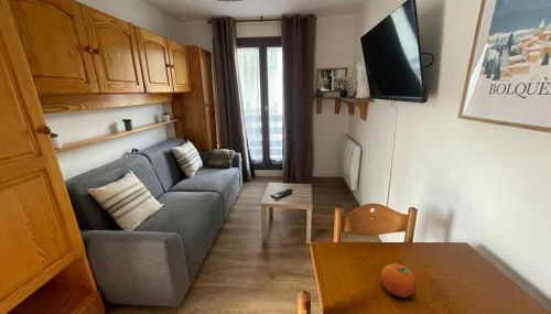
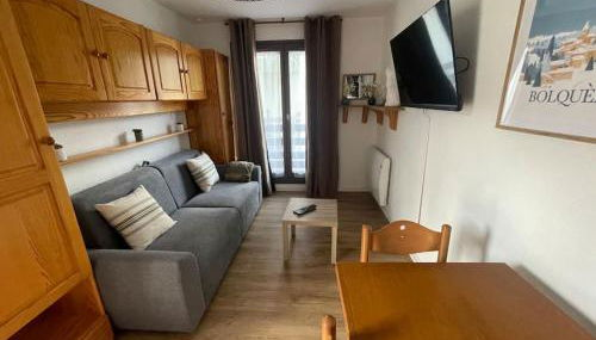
- fruit [380,262,419,299]
